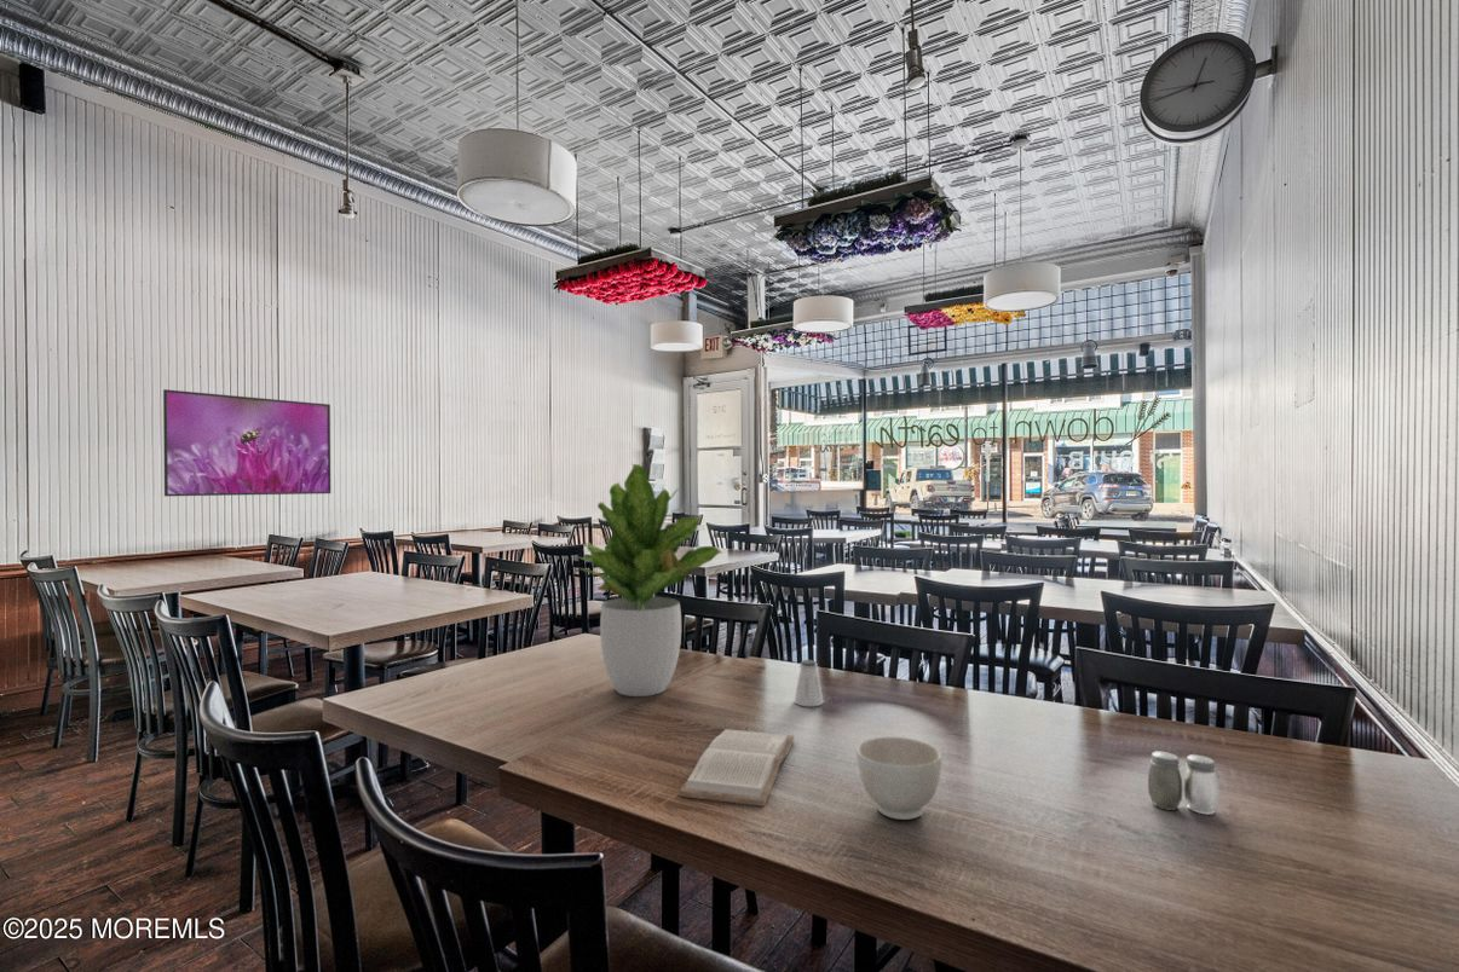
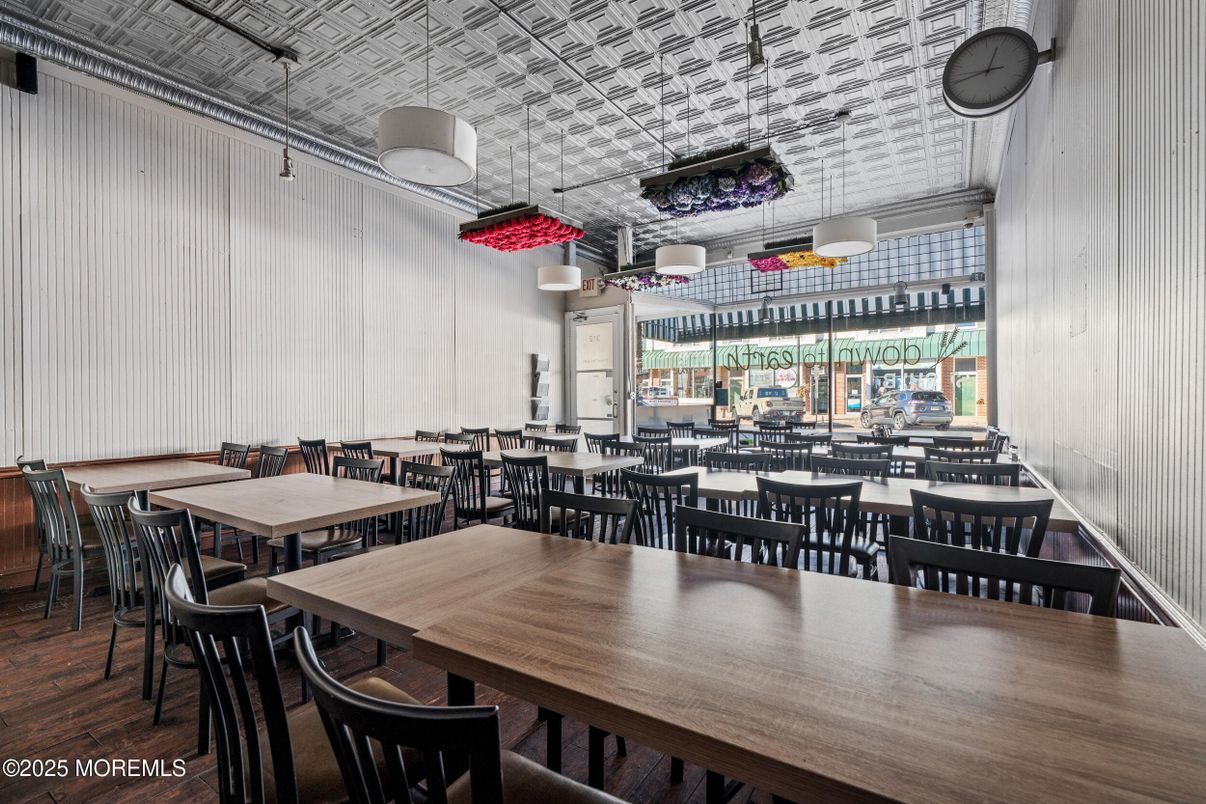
- saltshaker [792,659,825,707]
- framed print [162,388,331,497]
- bowl [855,736,942,821]
- salt and pepper shaker [1147,751,1221,816]
- potted plant [575,463,722,698]
- book [679,728,795,808]
